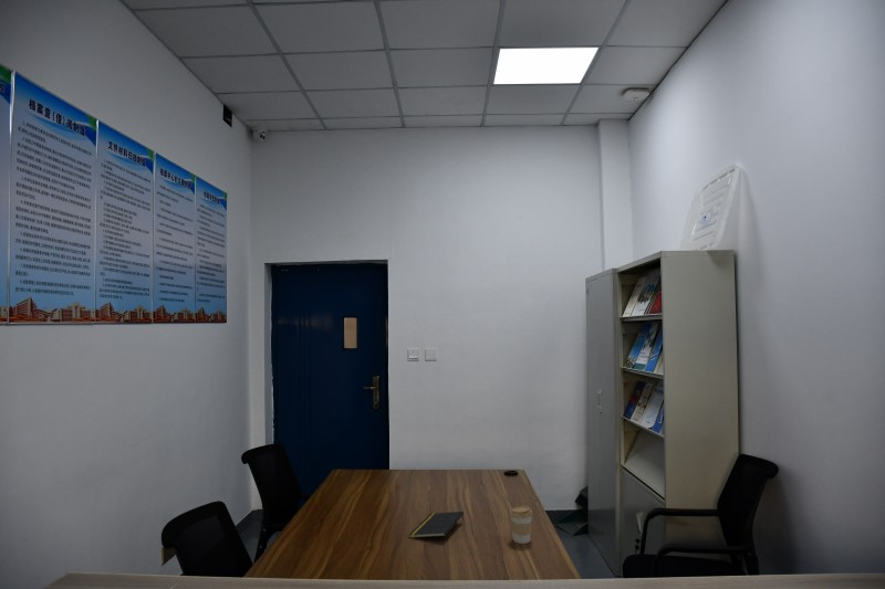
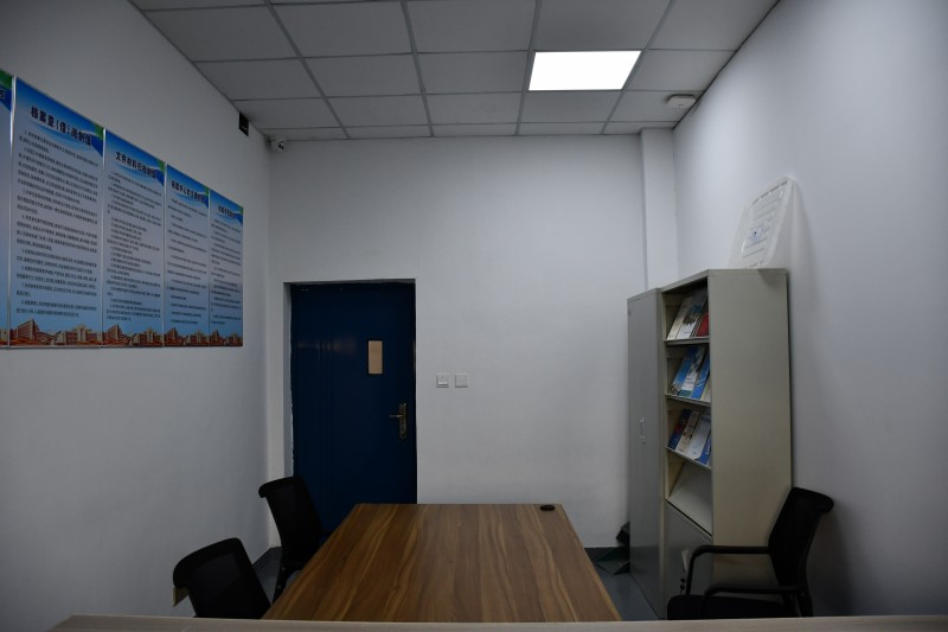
- coffee cup [509,505,533,545]
- notepad [408,511,465,539]
